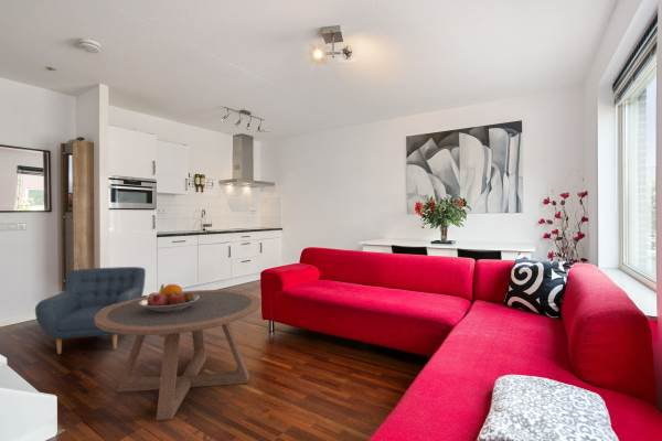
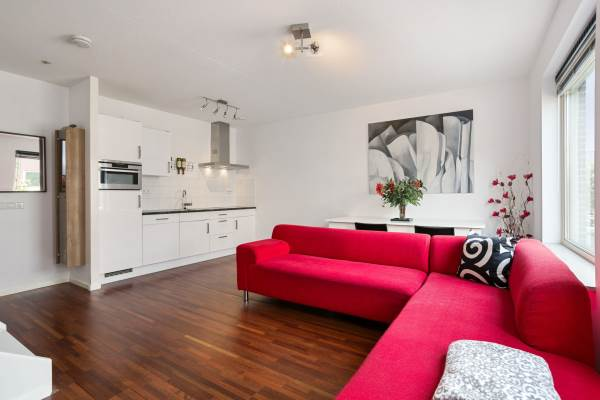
- coffee table [95,289,261,421]
- fruit bowl [139,283,200,312]
- armchair [34,266,147,355]
